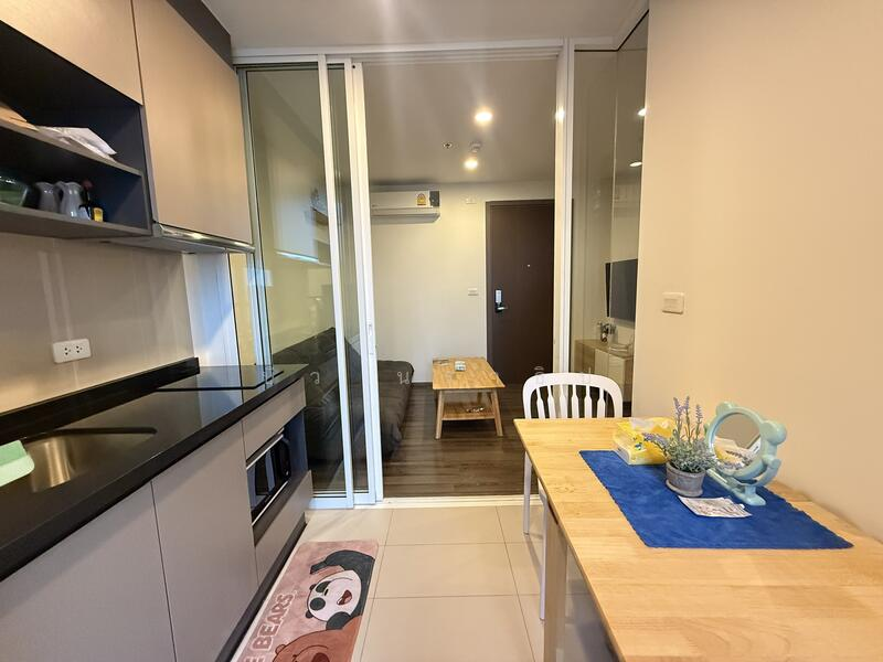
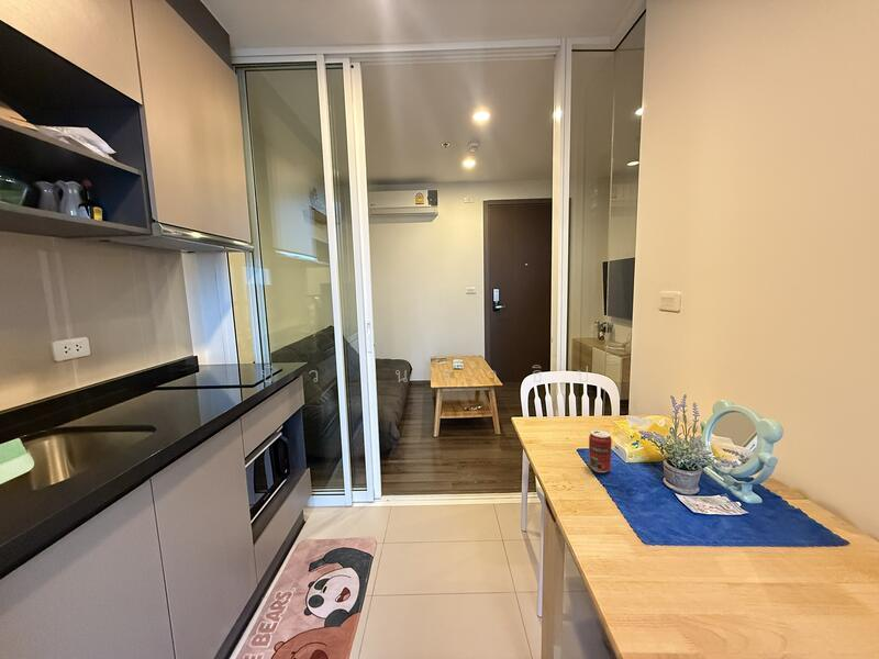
+ beverage can [588,428,613,473]
